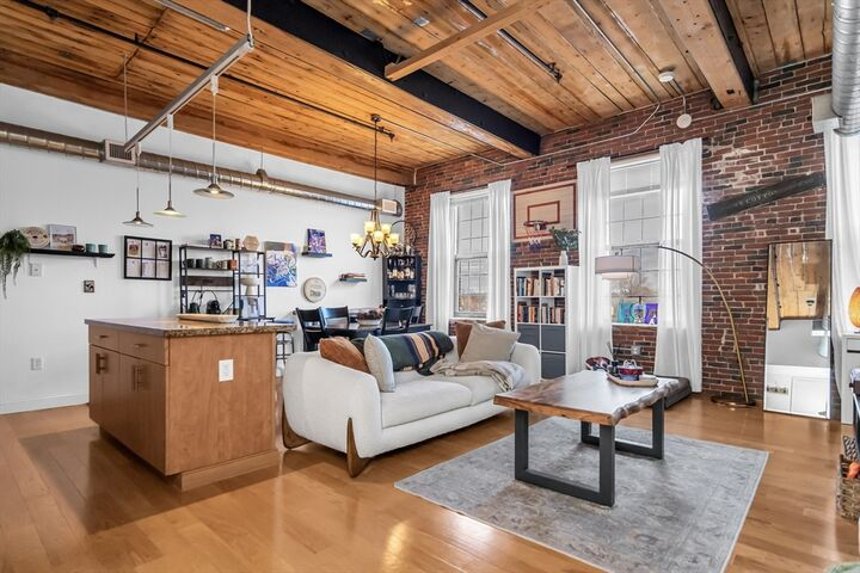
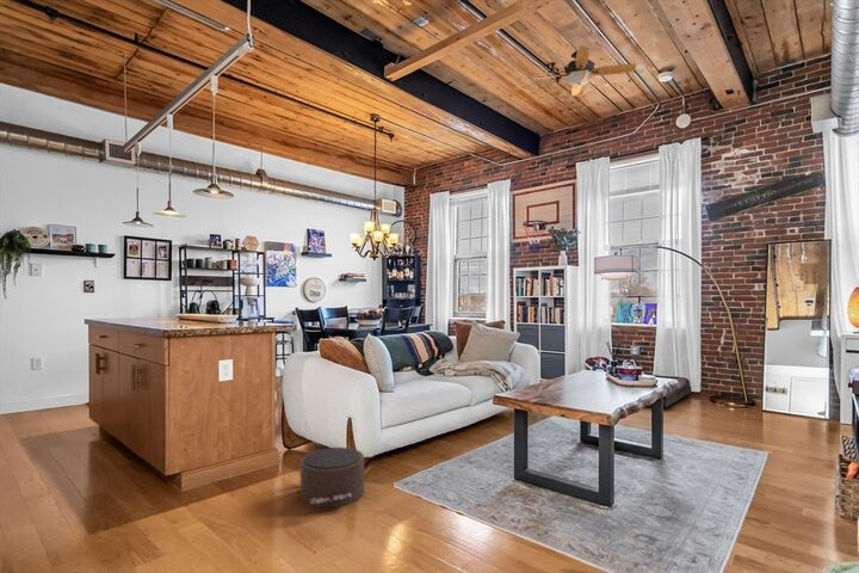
+ ceiling fan [525,45,637,97]
+ pouf [299,446,365,509]
